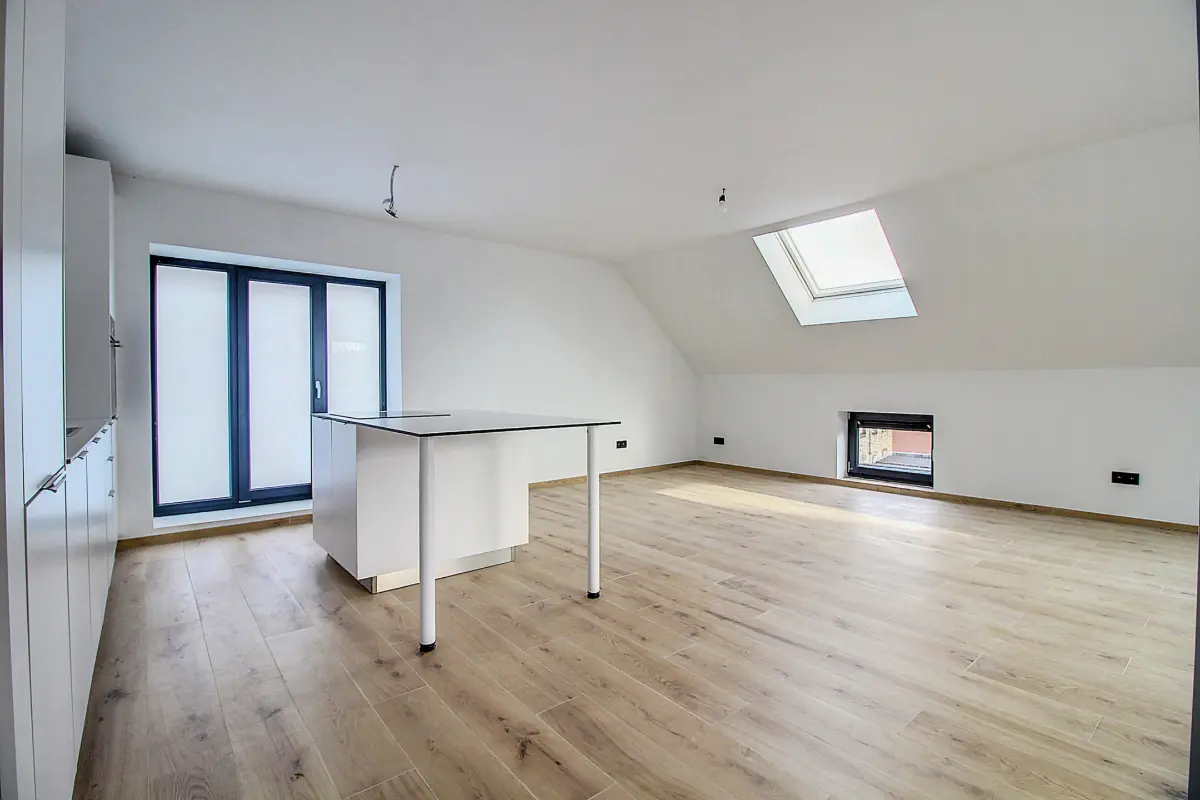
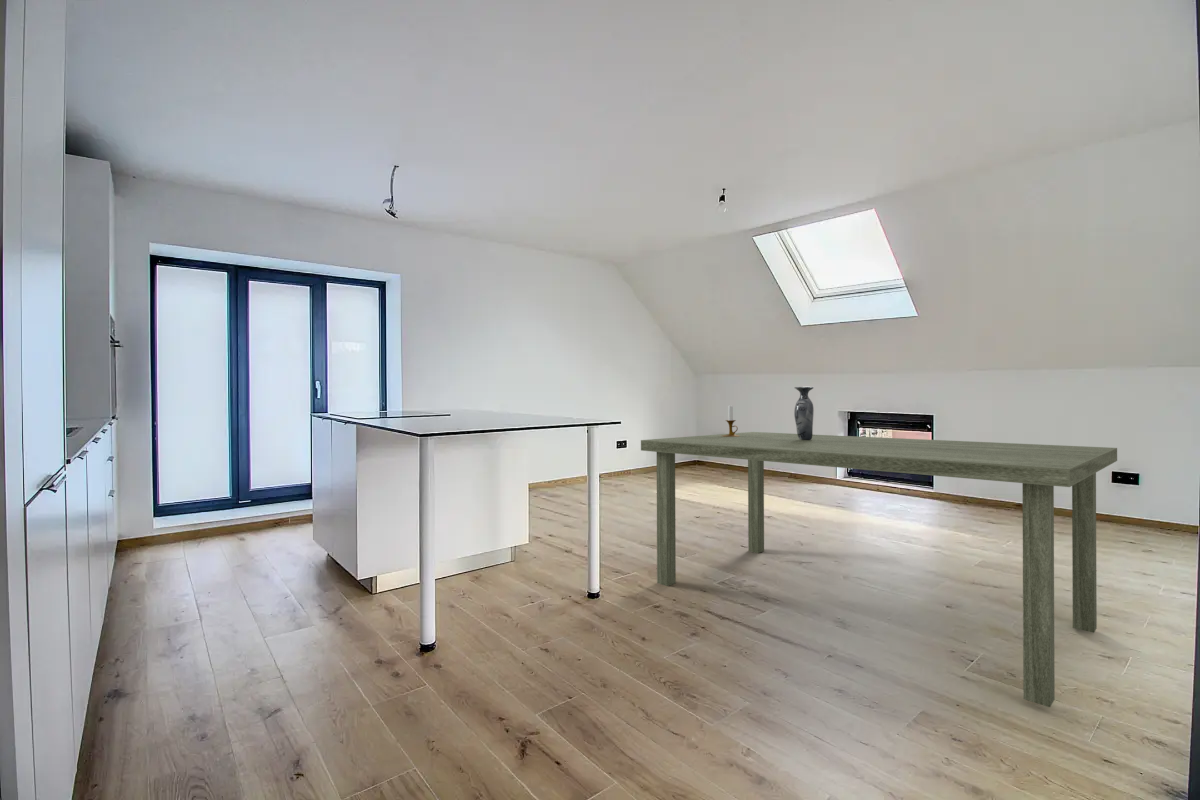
+ candlestick [722,405,739,437]
+ dining table [640,431,1118,708]
+ vase [793,386,815,440]
